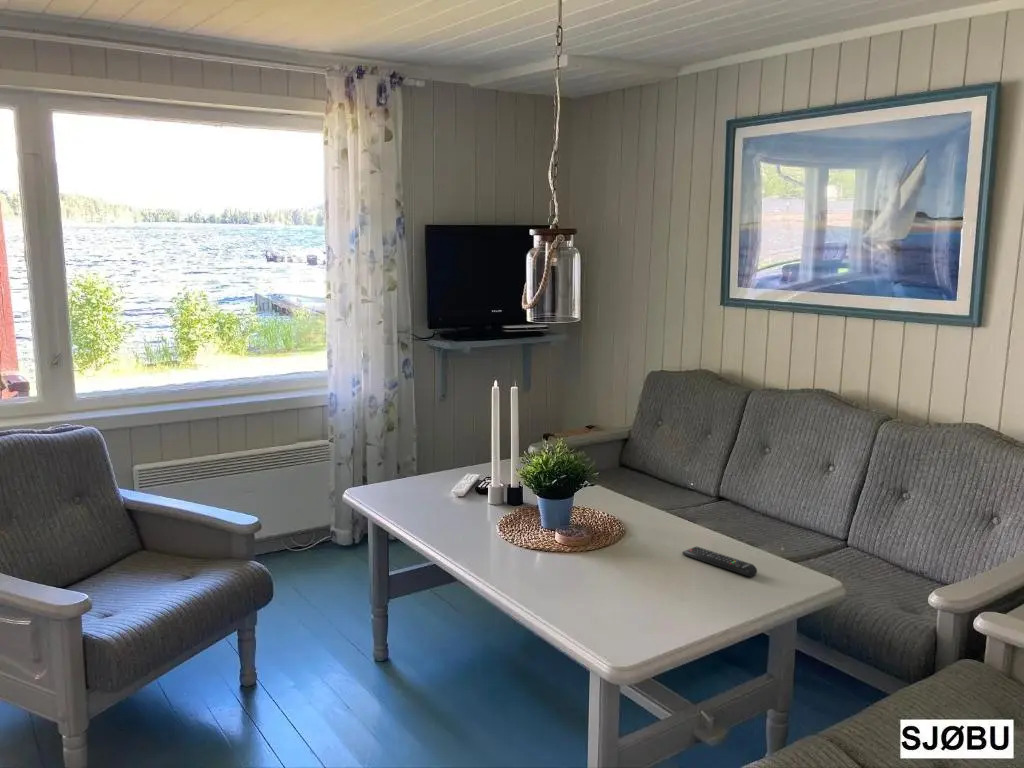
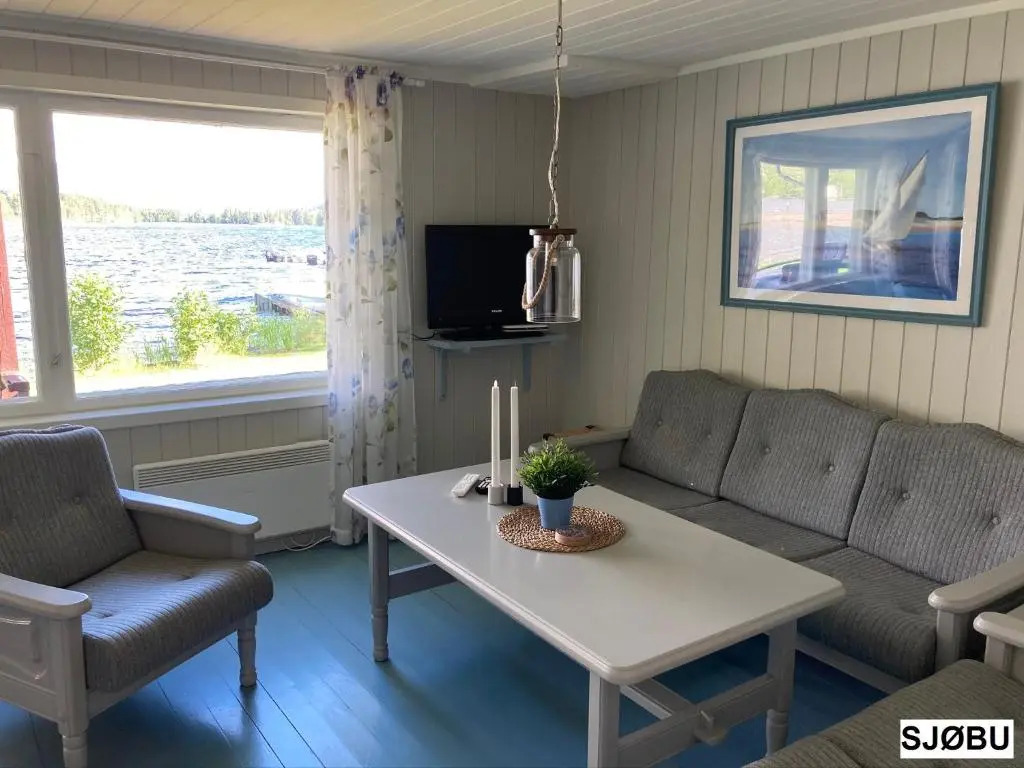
- remote control [681,546,758,578]
